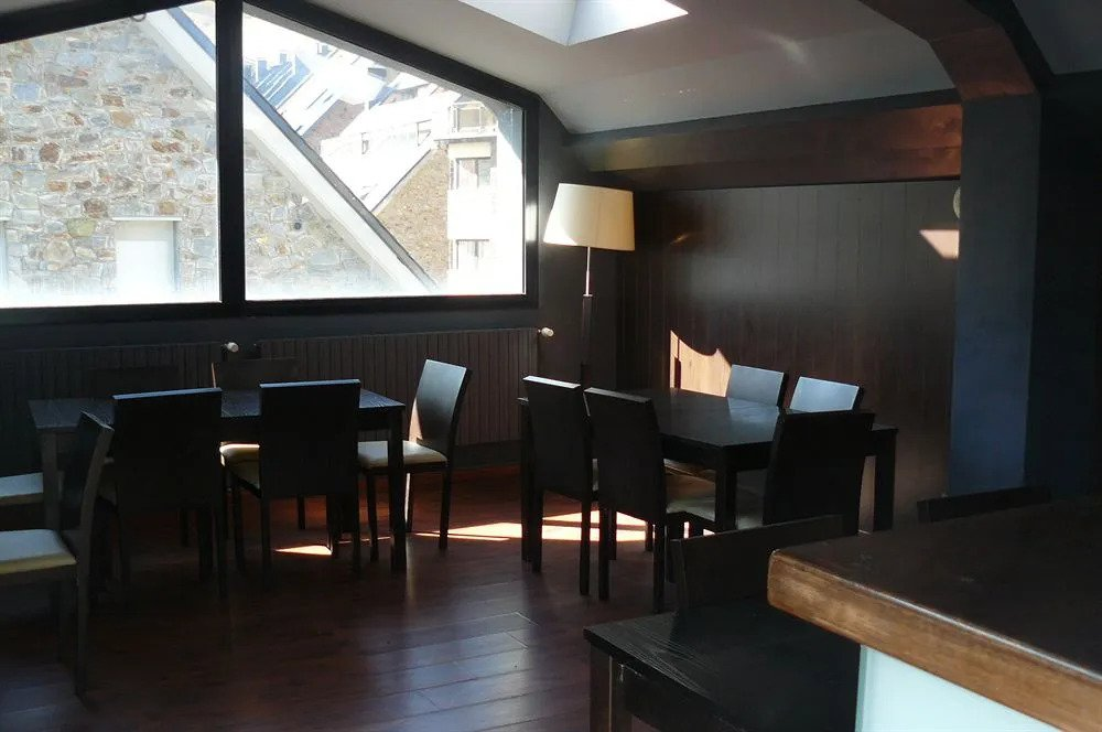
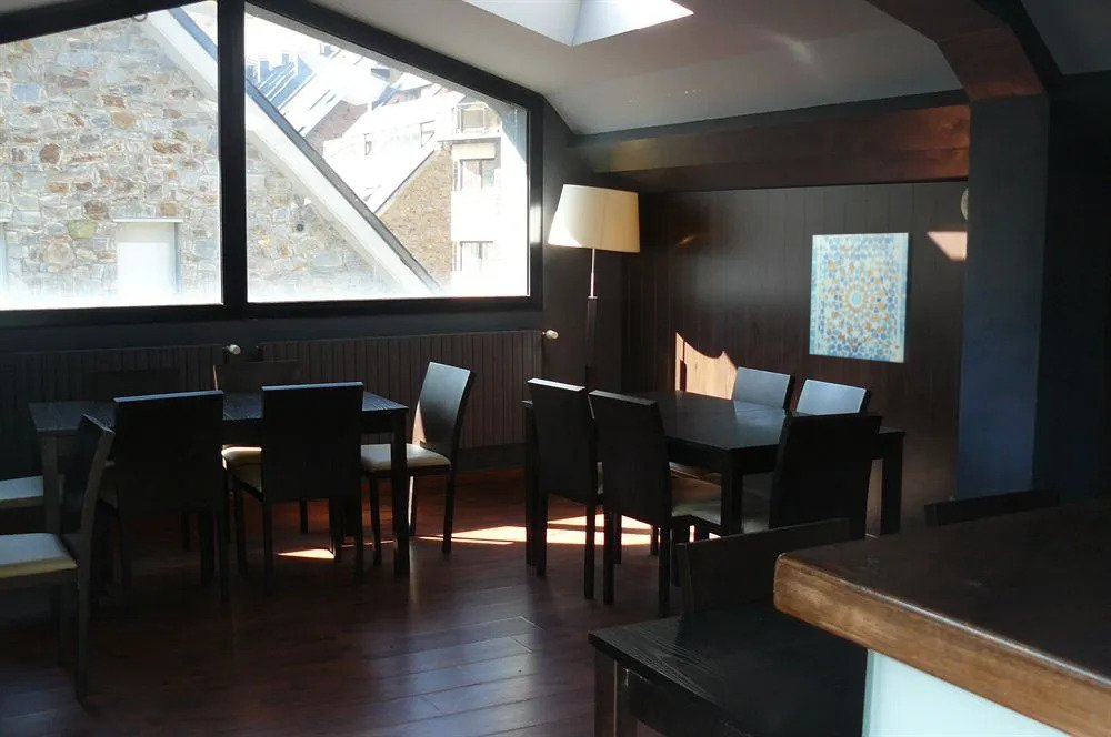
+ wall art [809,232,914,364]
